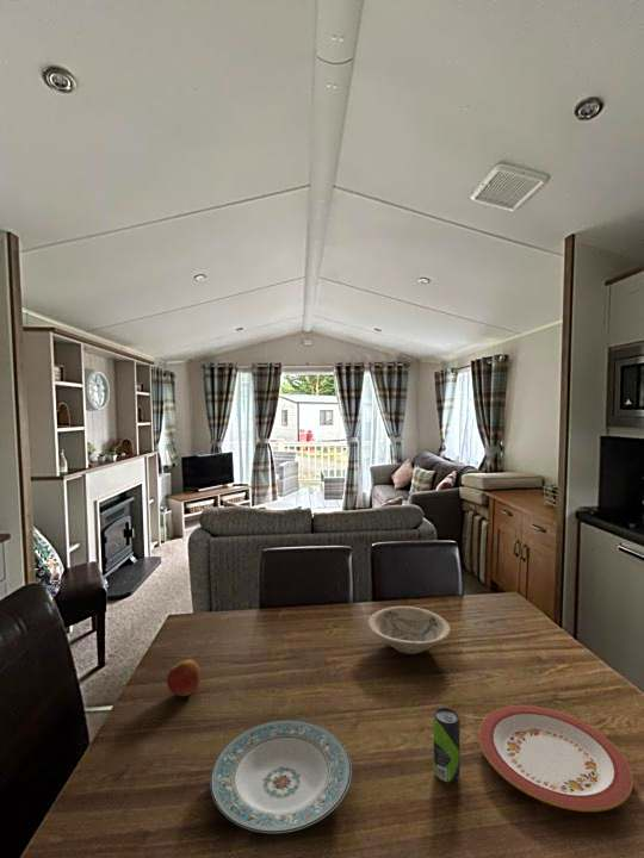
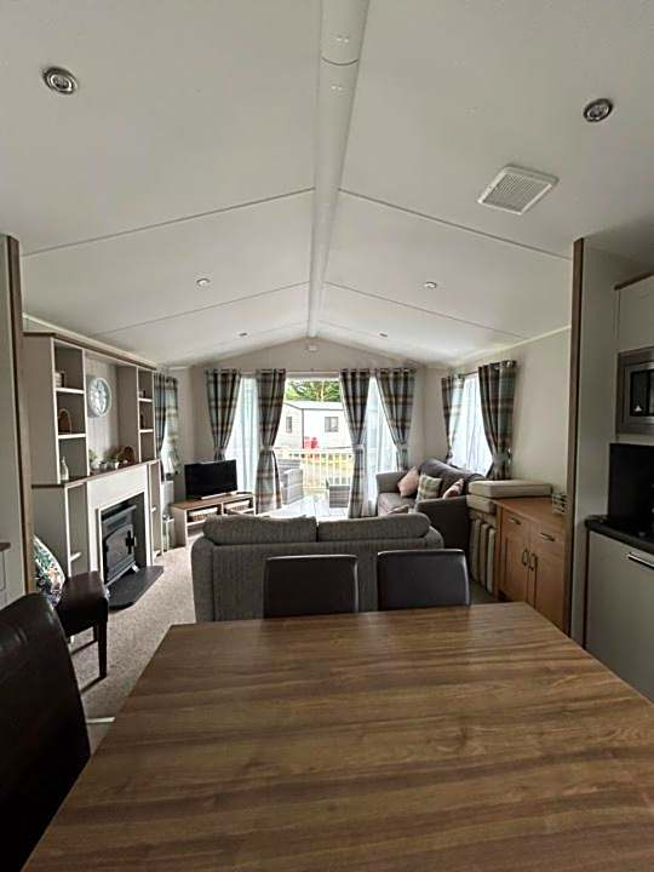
- bowl [367,605,451,655]
- beverage can [433,707,460,784]
- plate [209,719,353,834]
- plate [477,704,634,813]
- apple [166,659,202,697]
